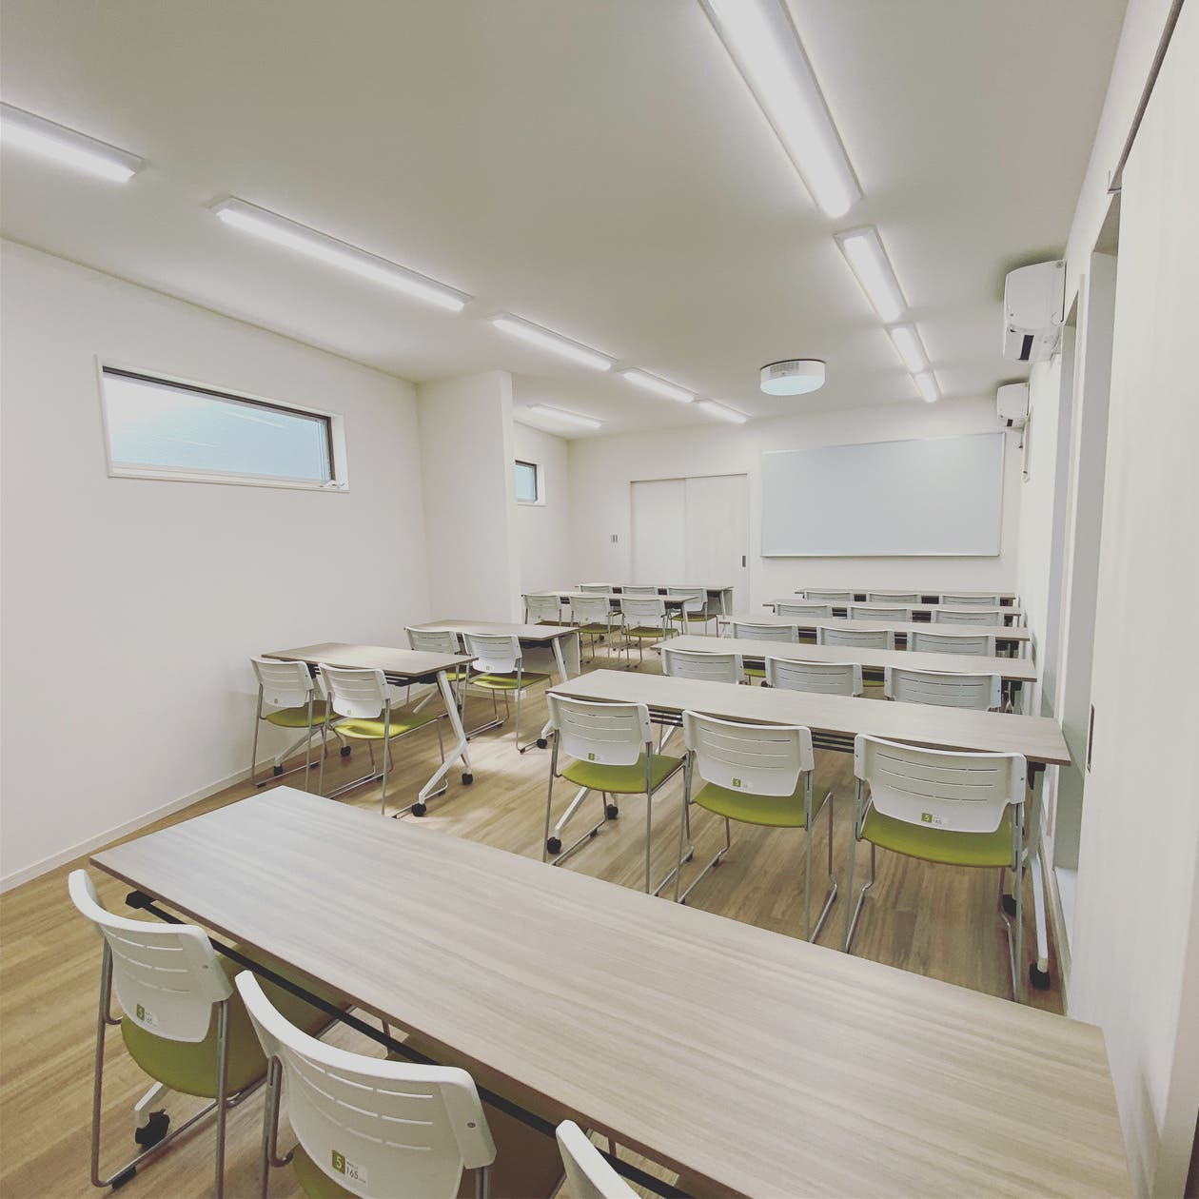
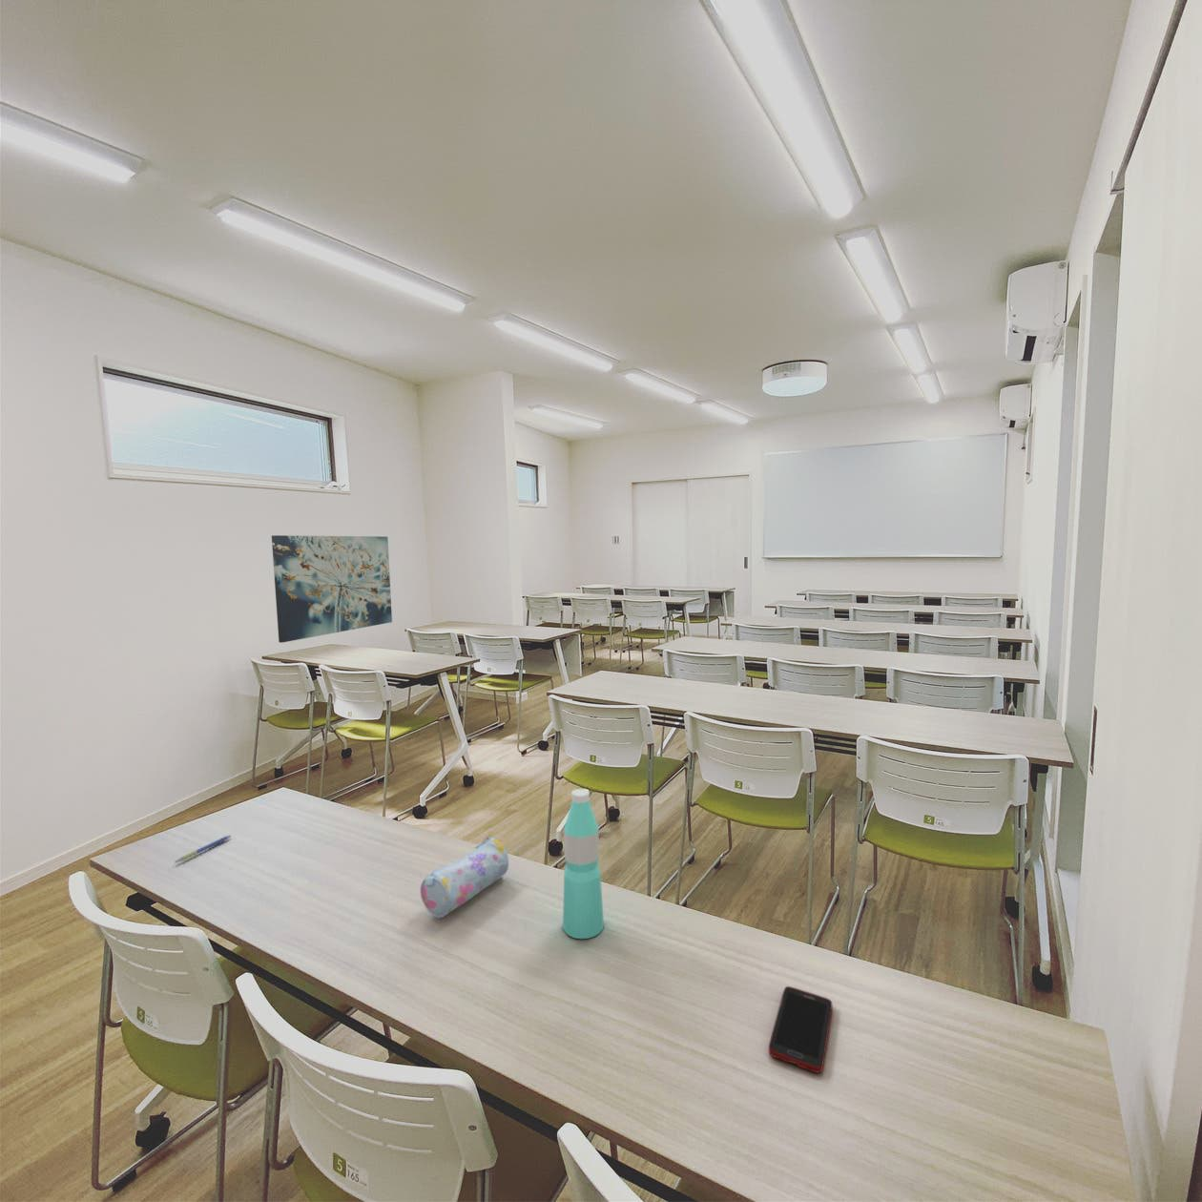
+ wall art [271,534,393,643]
+ cell phone [768,985,833,1074]
+ pencil case [419,837,510,919]
+ pen [174,833,232,863]
+ water bottle [561,788,604,940]
